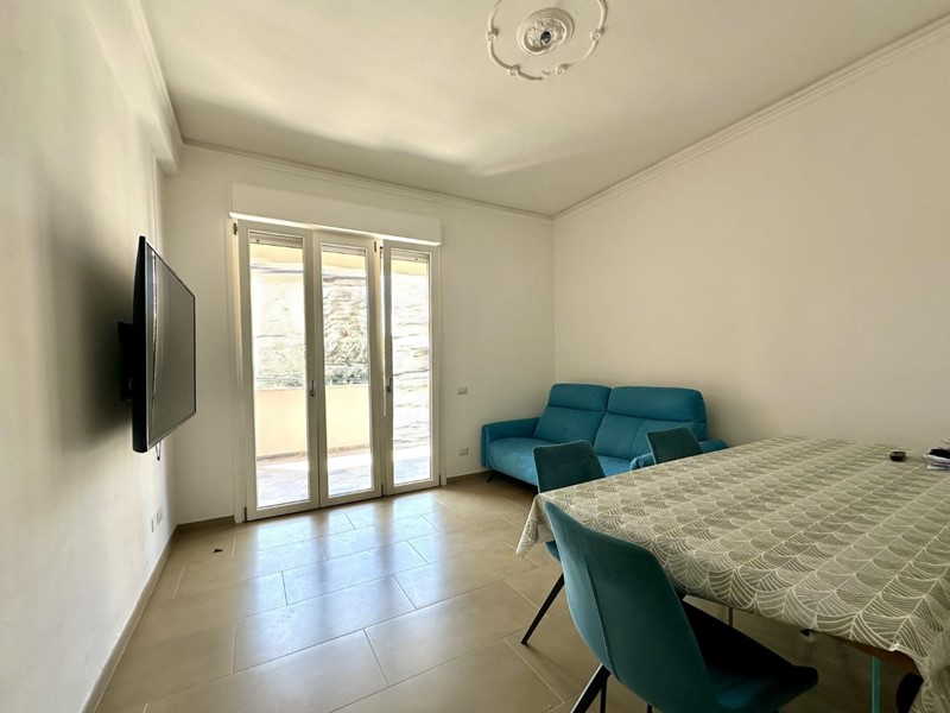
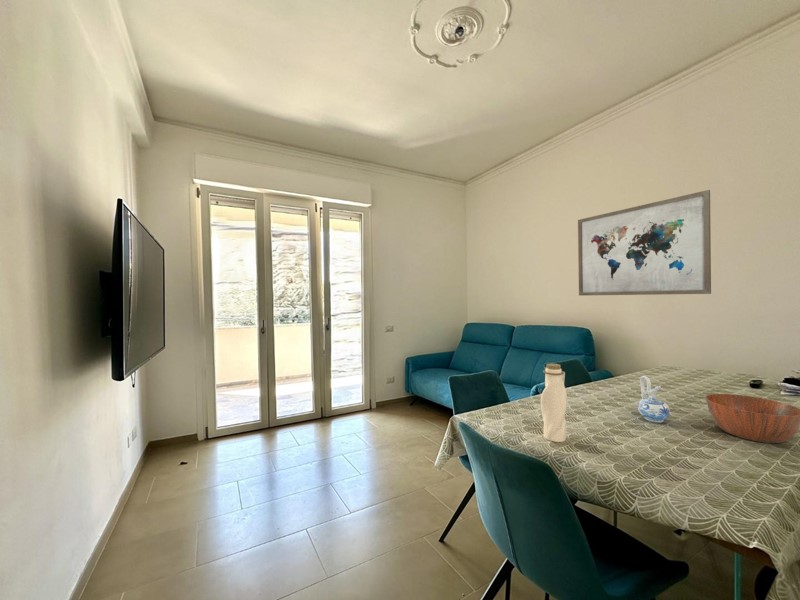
+ ceramic pitcher [637,375,671,424]
+ water bottle [540,362,568,443]
+ wall art [577,189,712,297]
+ bowl [704,393,800,444]
